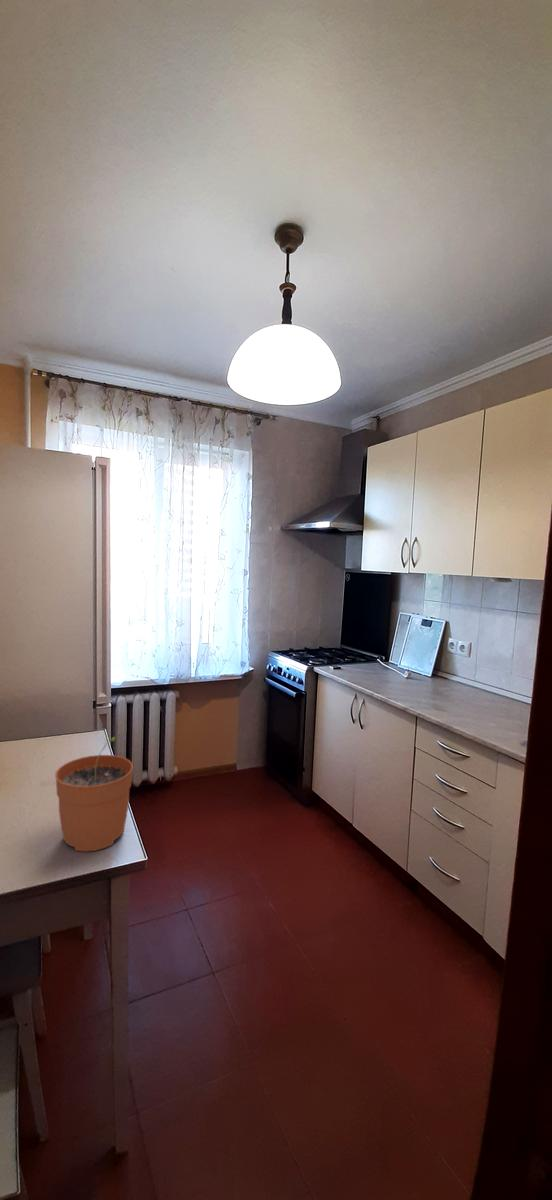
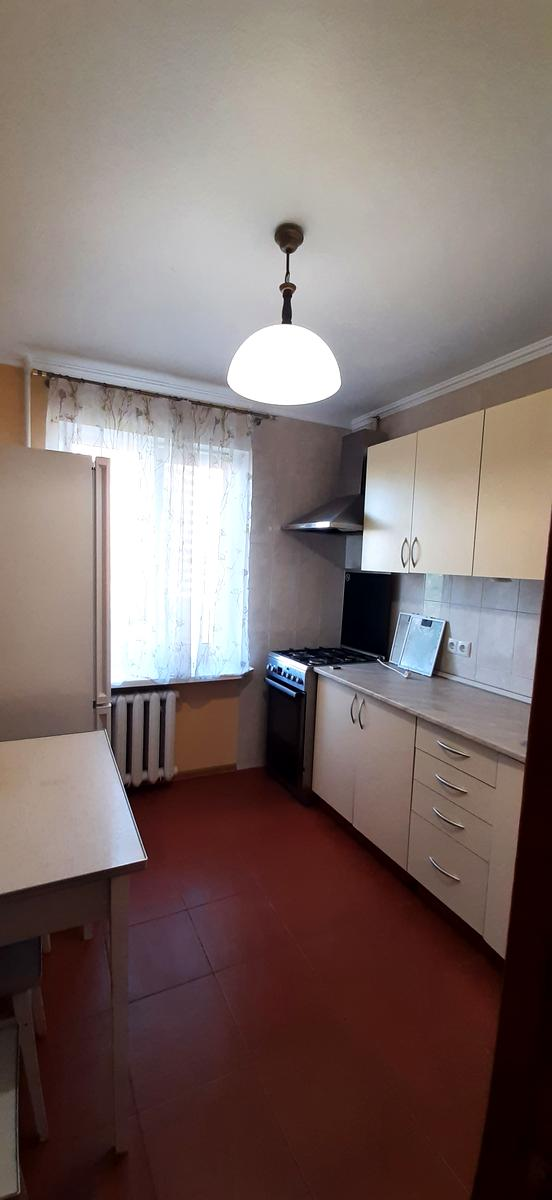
- plant pot [54,736,134,853]
